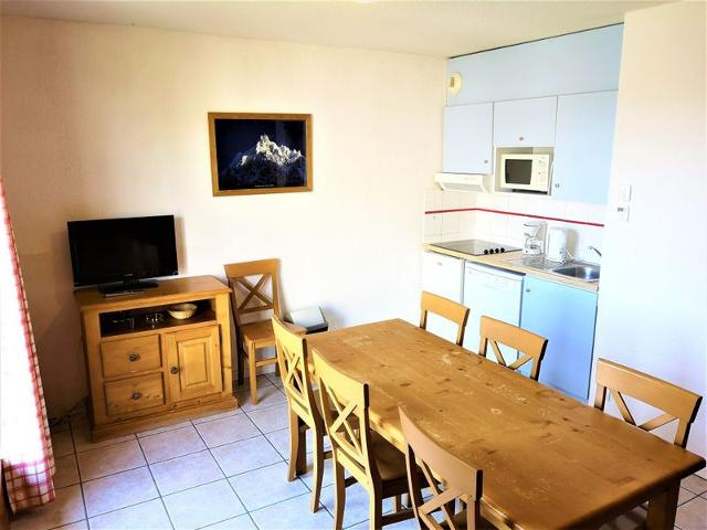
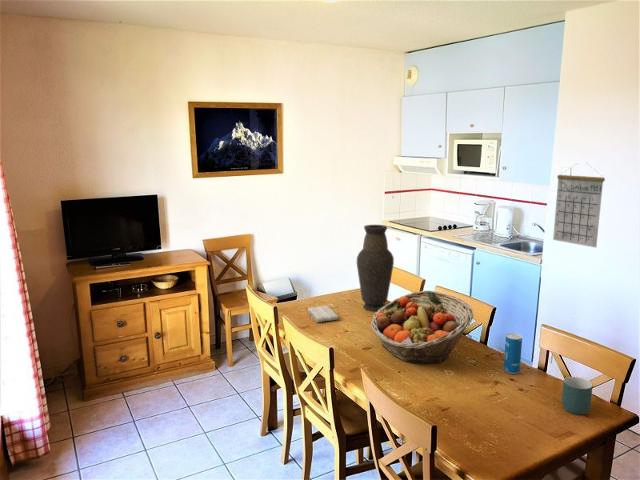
+ beverage can [503,332,523,375]
+ fruit basket [370,290,474,365]
+ mug [561,376,594,415]
+ washcloth [307,305,339,323]
+ calendar [552,163,606,249]
+ vase [356,224,395,312]
